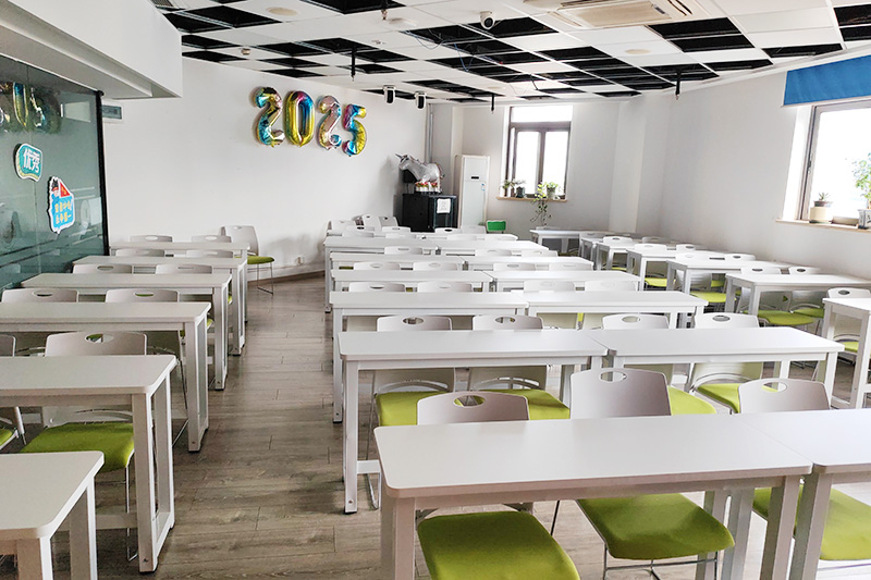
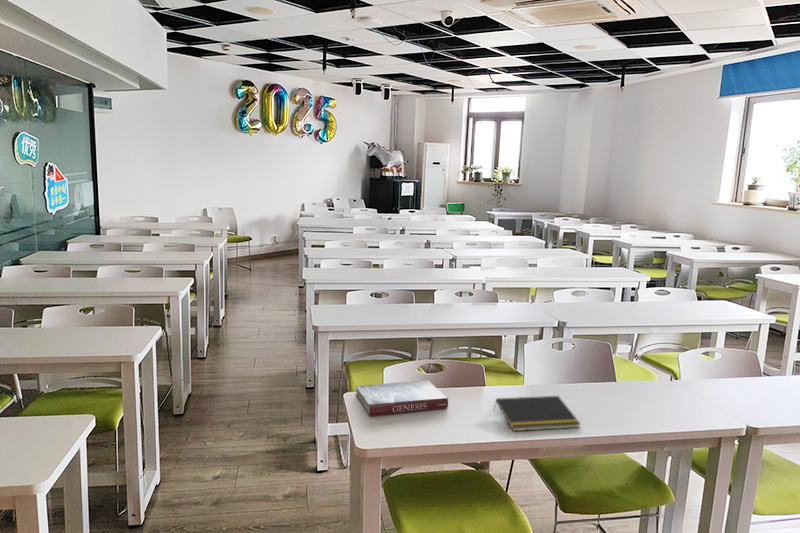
+ notepad [493,395,581,432]
+ book [354,379,449,417]
